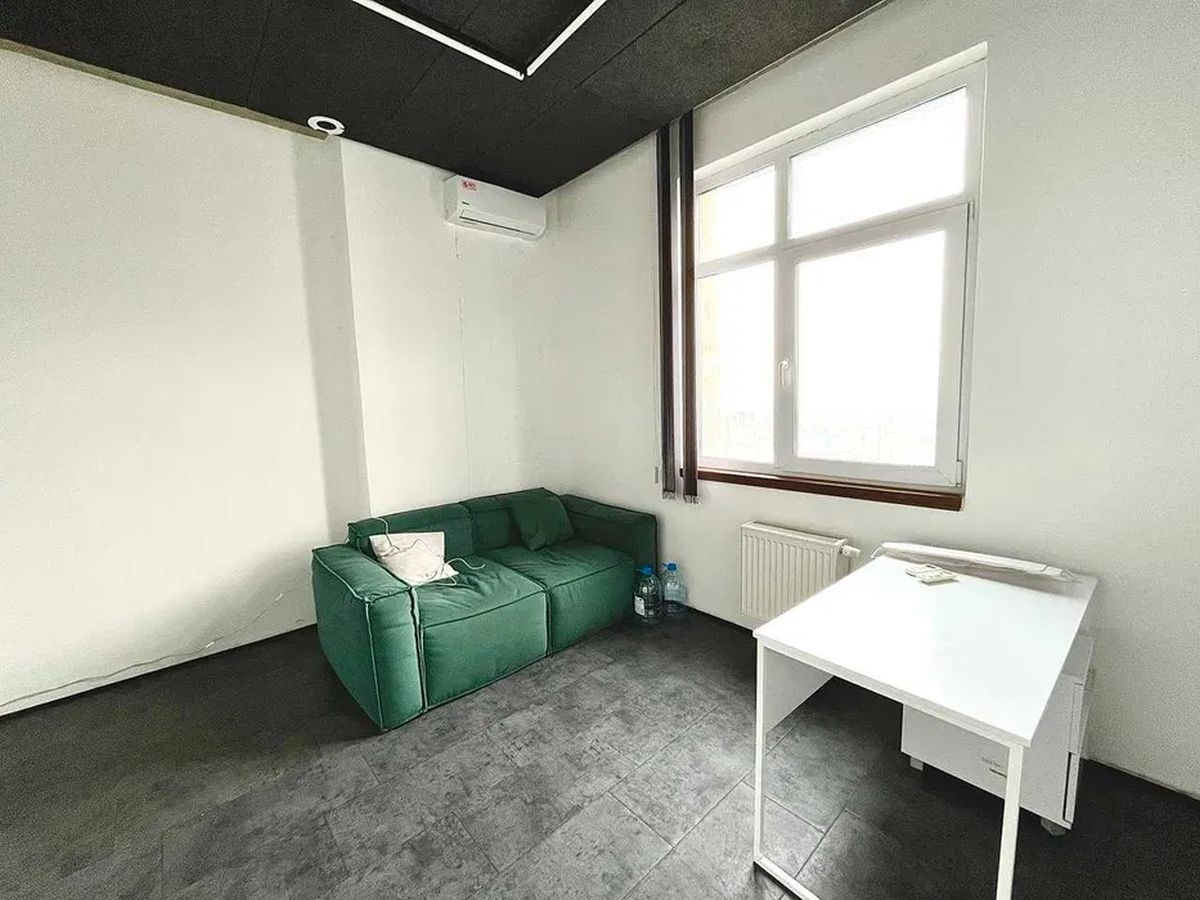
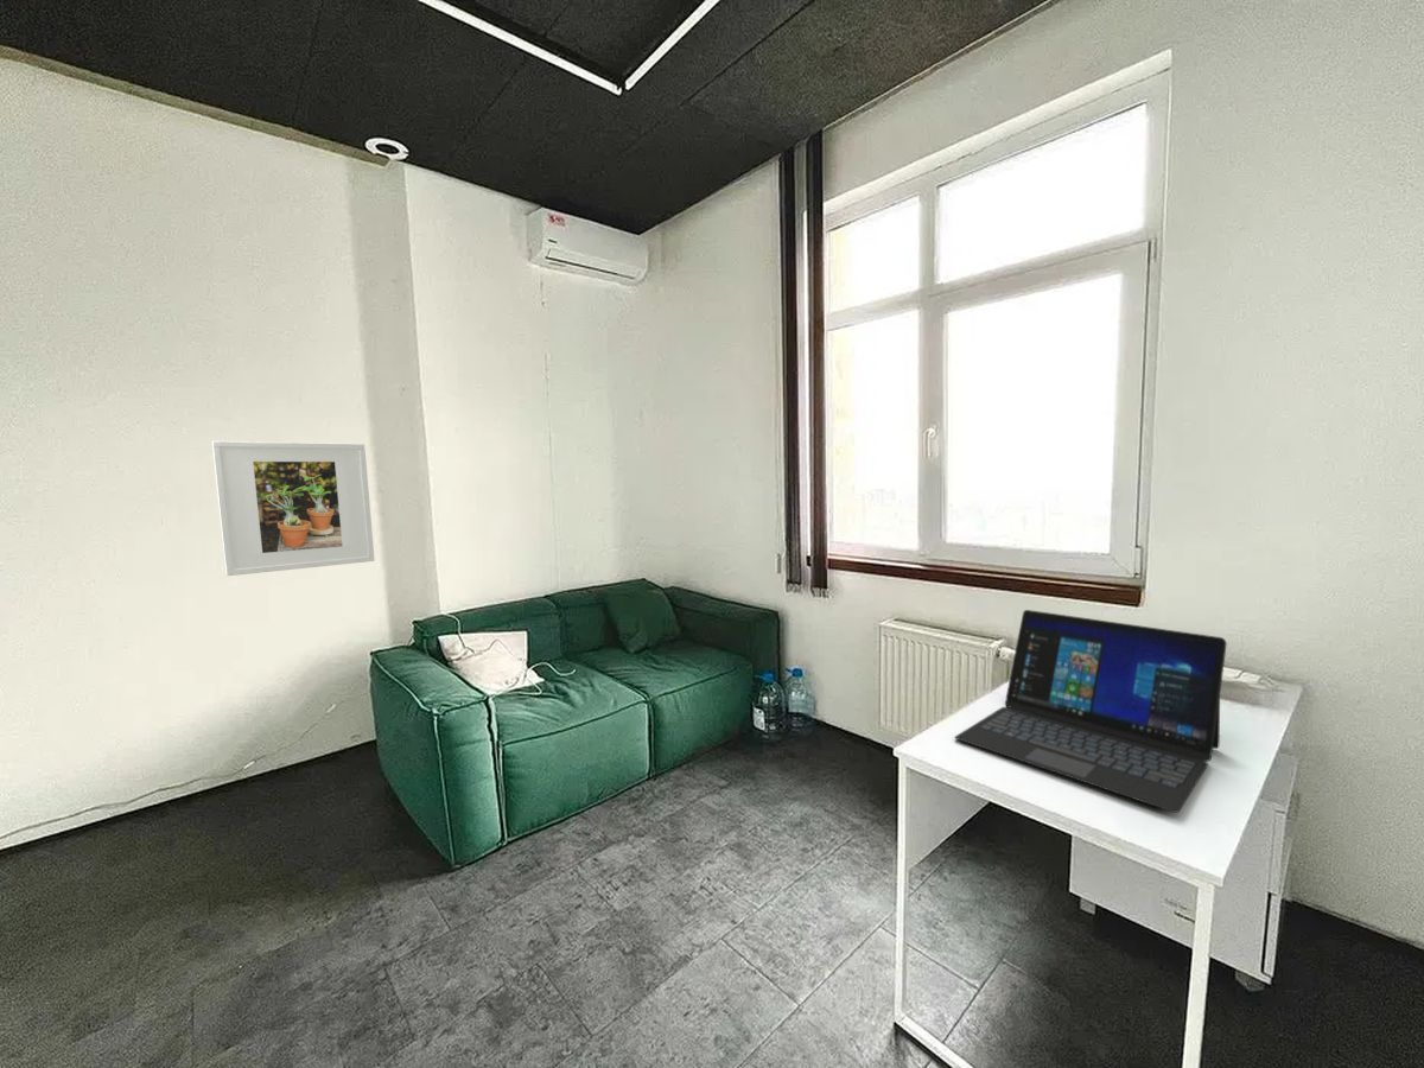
+ laptop [954,609,1228,814]
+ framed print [211,440,375,577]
